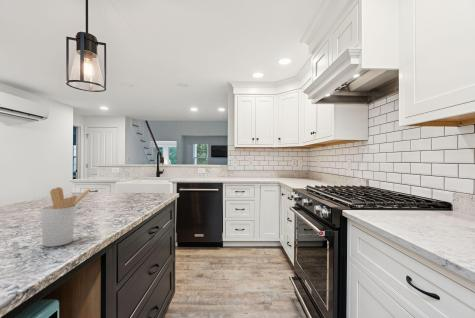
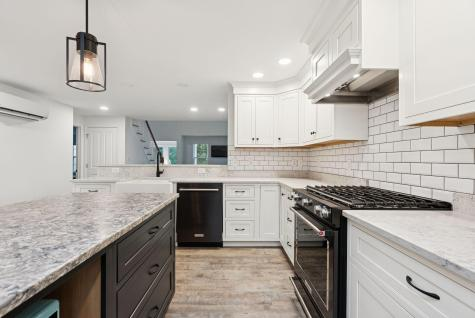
- utensil holder [39,186,91,248]
